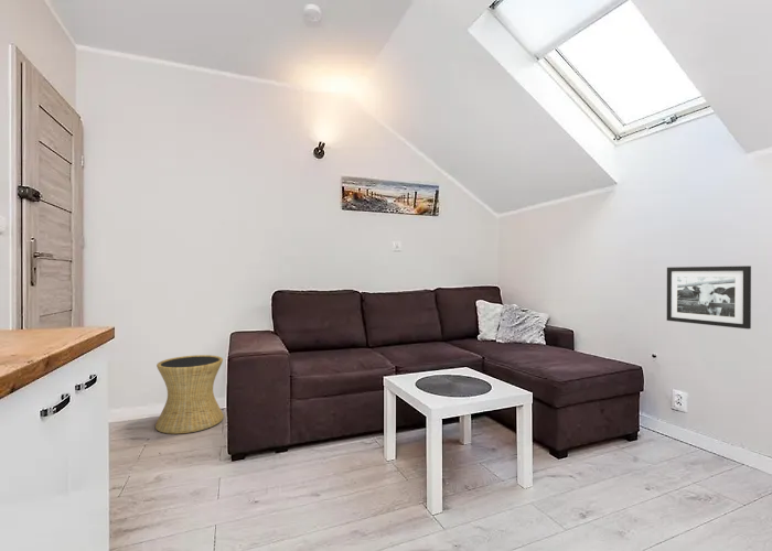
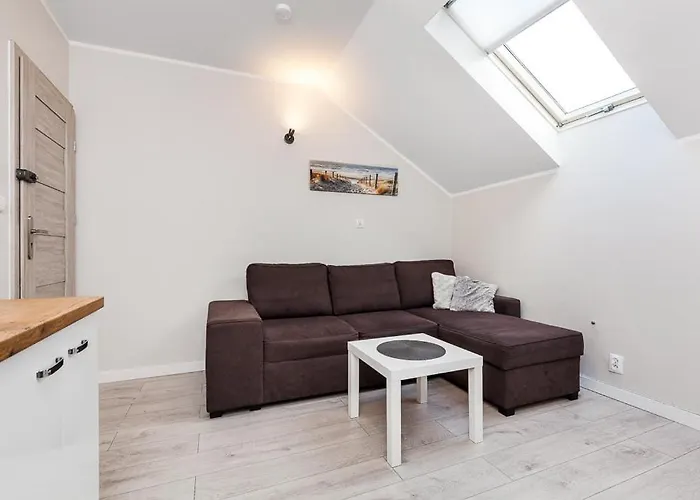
- side table [154,354,225,435]
- picture frame [666,264,752,331]
